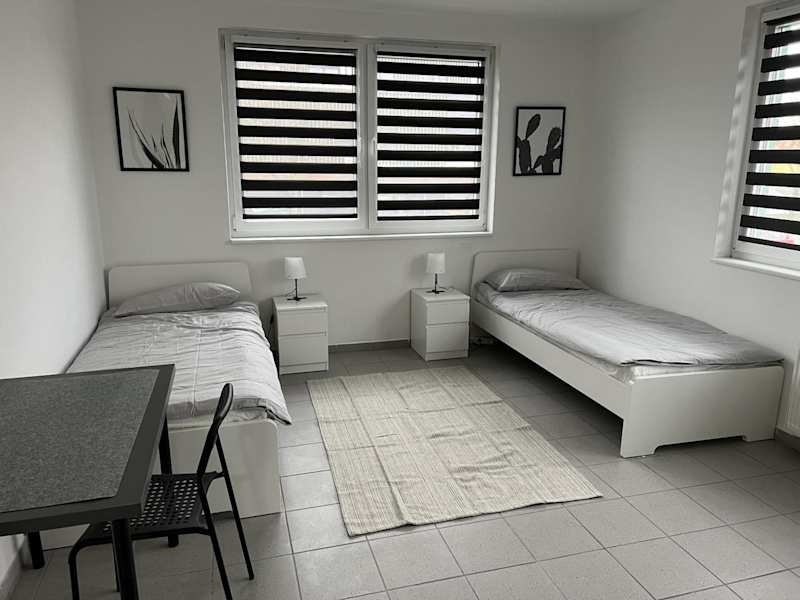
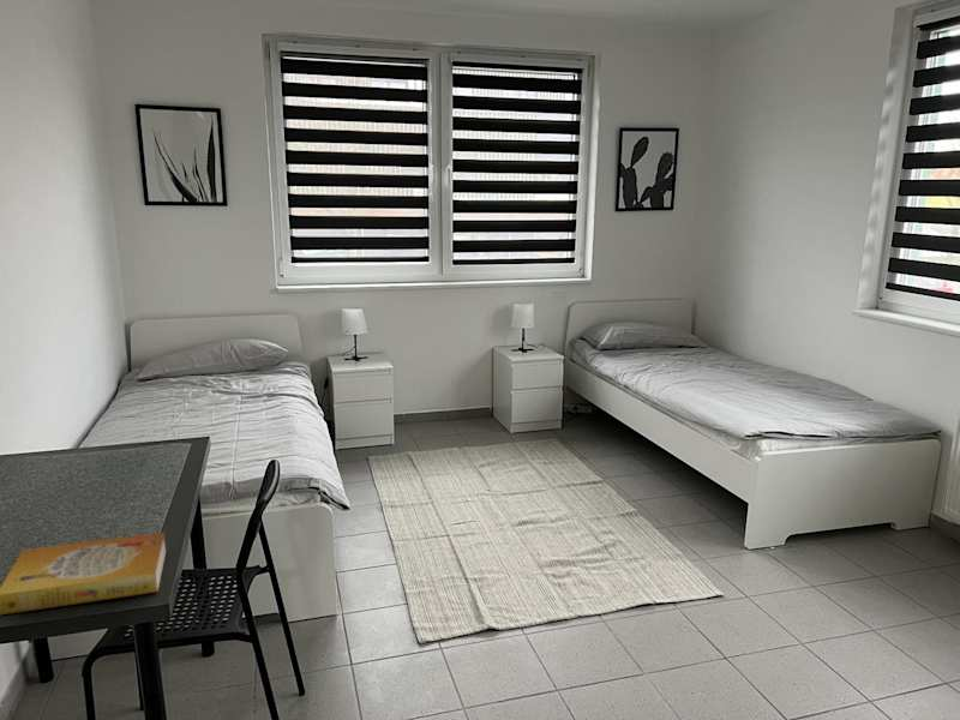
+ book [0,530,167,617]
